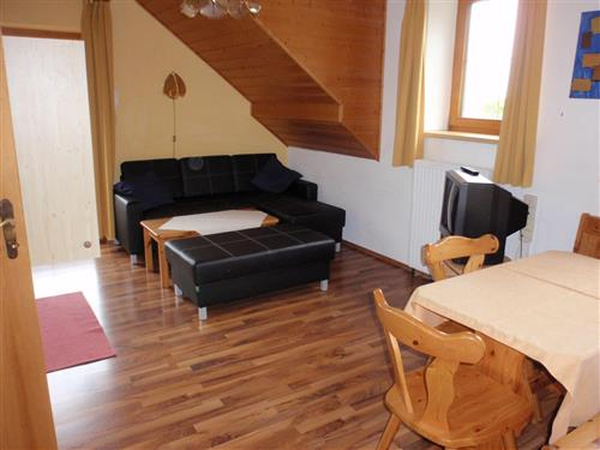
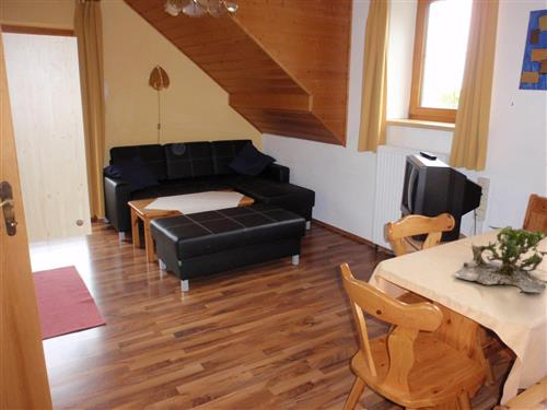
+ plant [452,224,547,295]
